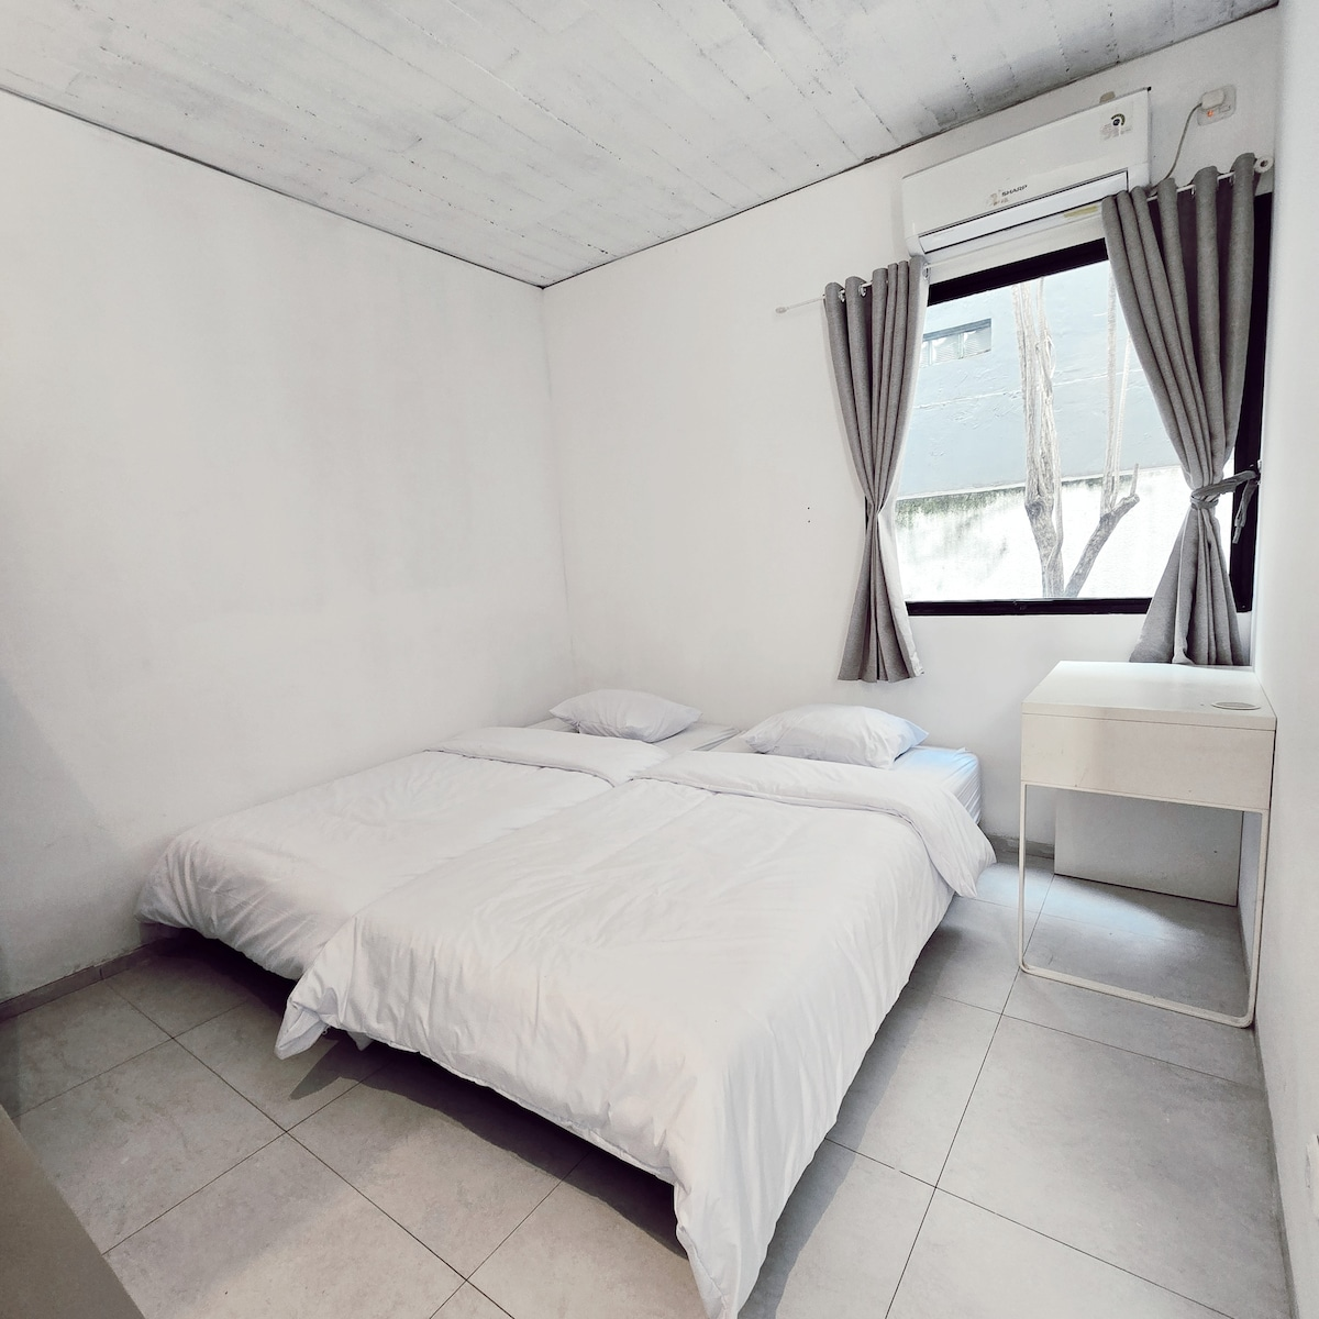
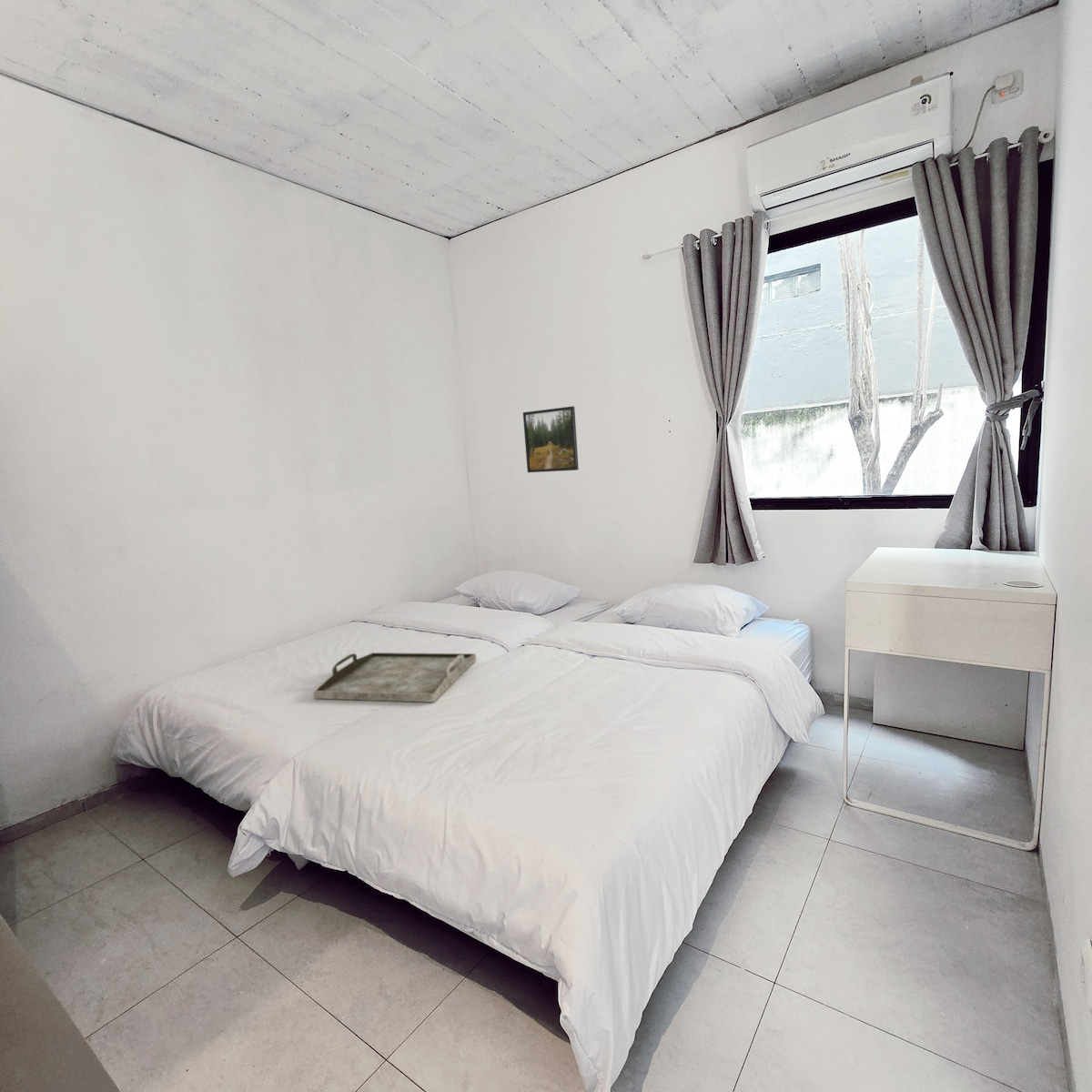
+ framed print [522,405,580,473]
+ serving tray [313,652,477,703]
